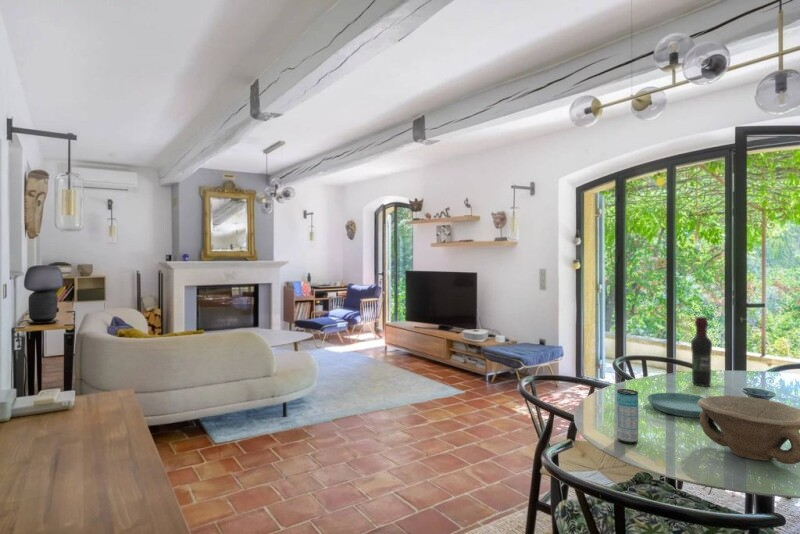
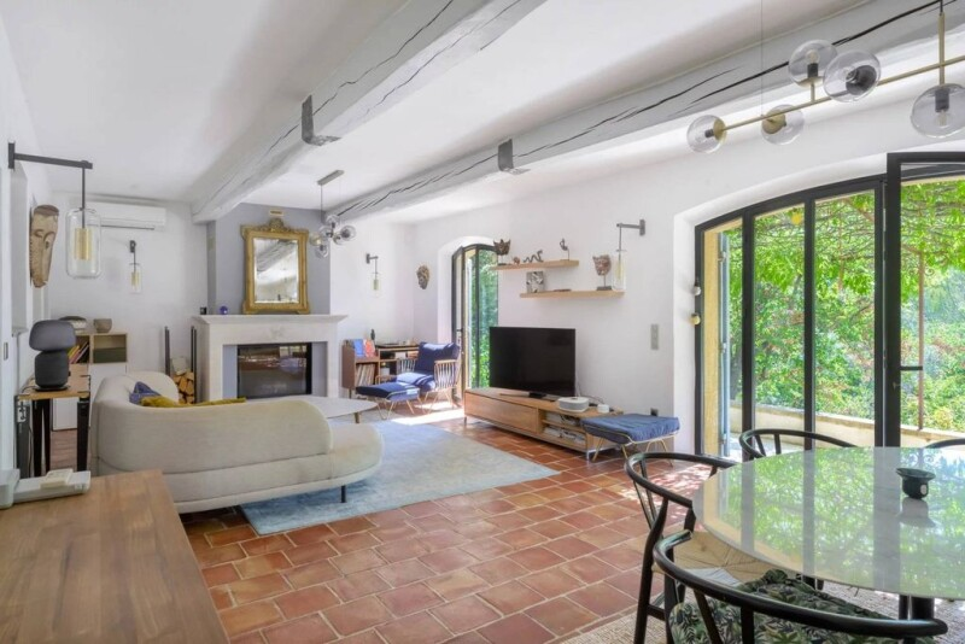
- saucer [646,392,706,419]
- beverage can [616,388,639,445]
- wine bottle [690,316,713,387]
- bowl [698,394,800,465]
